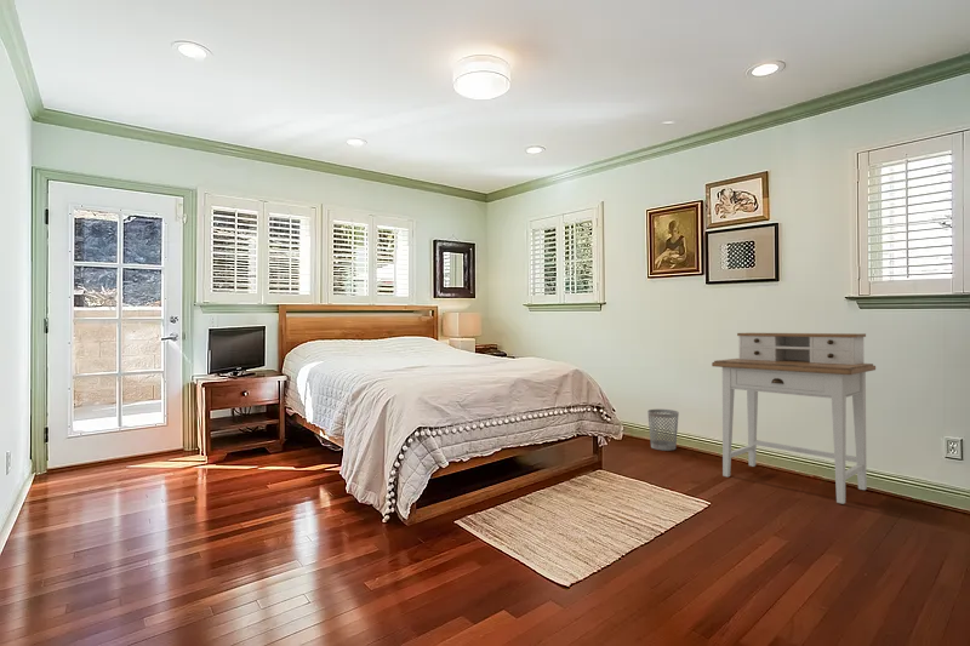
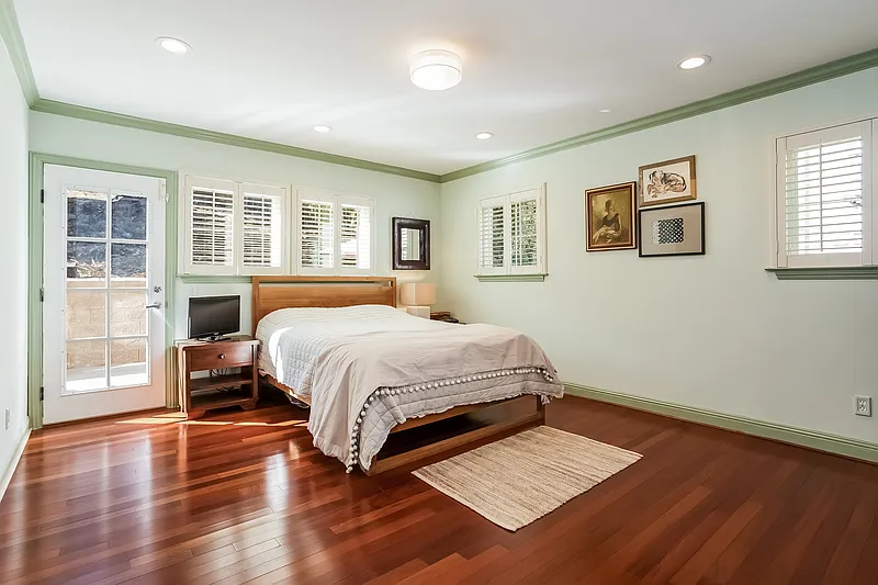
- desk [711,332,877,505]
- wastebasket [646,408,680,452]
